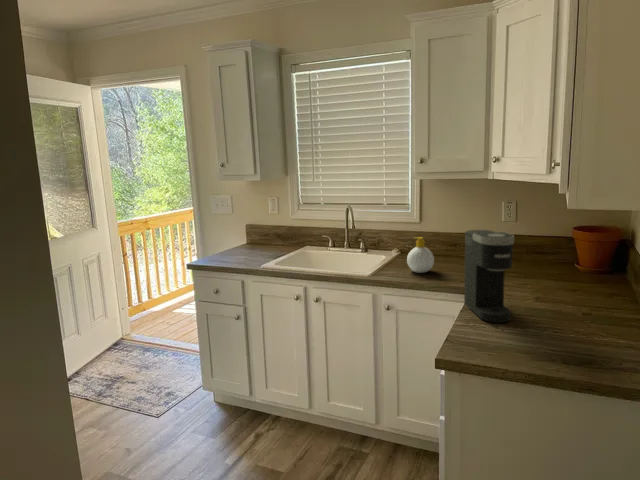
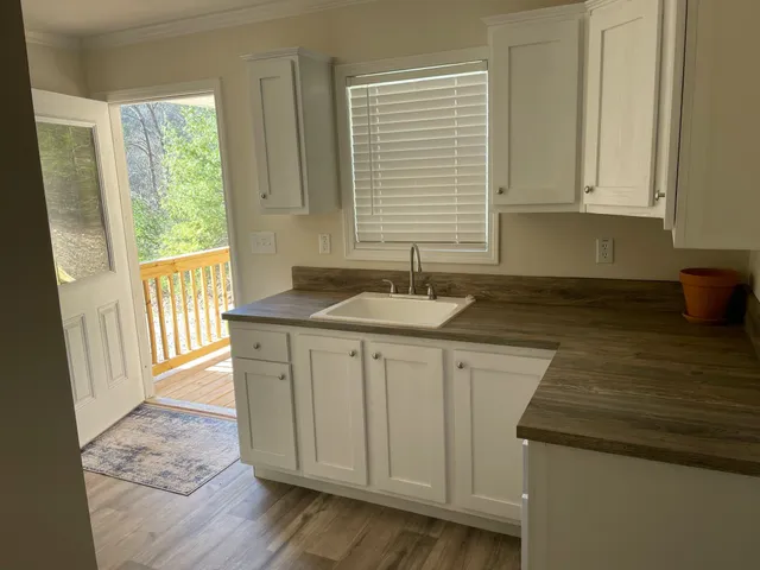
- soap bottle [406,236,435,274]
- coffee maker [463,229,515,324]
